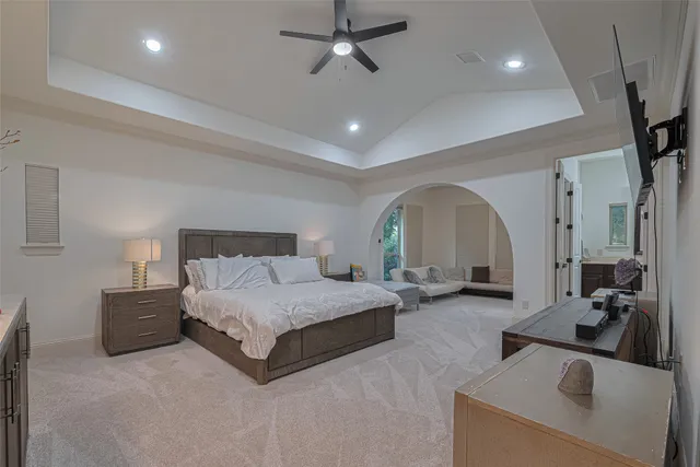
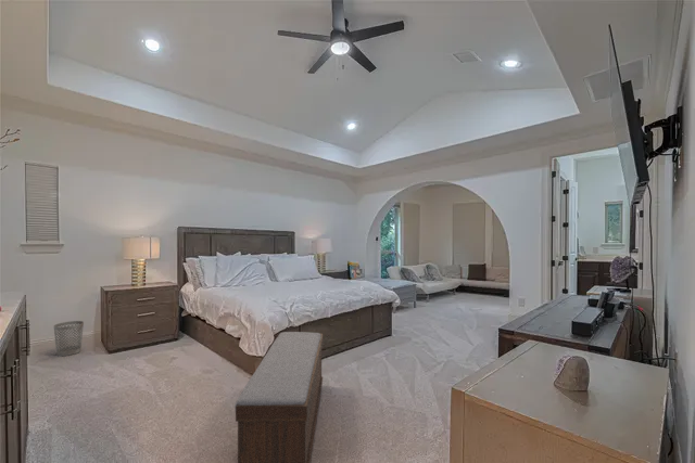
+ bench [233,331,324,463]
+ wastebasket [53,320,85,357]
